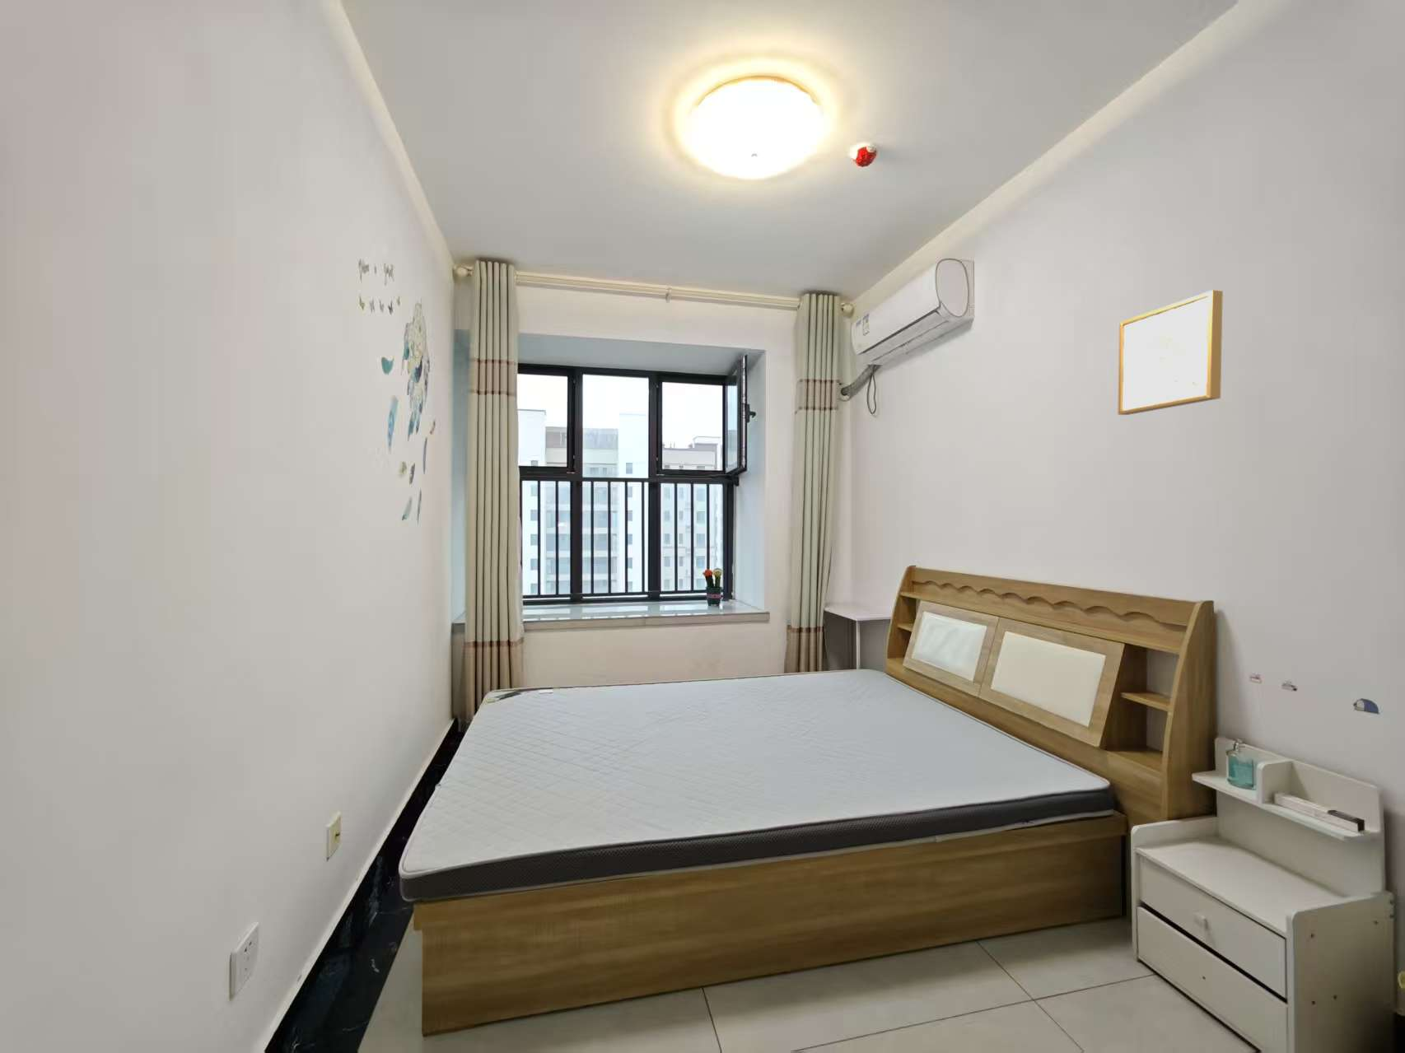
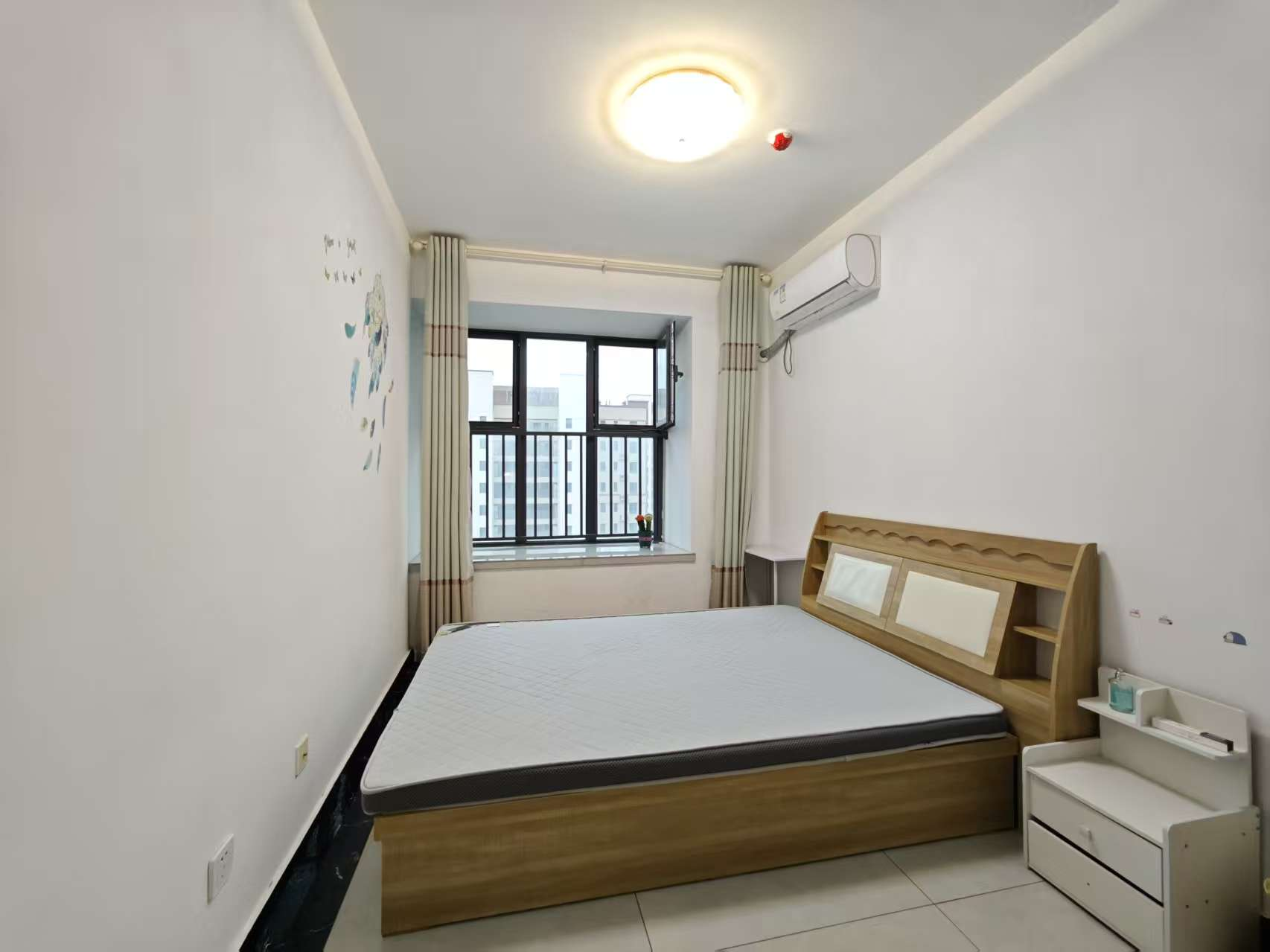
- wall art [1117,289,1224,416]
